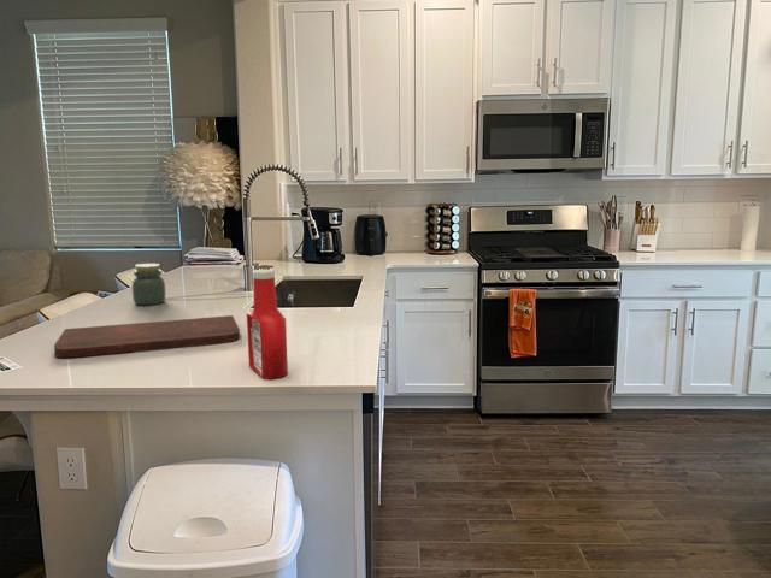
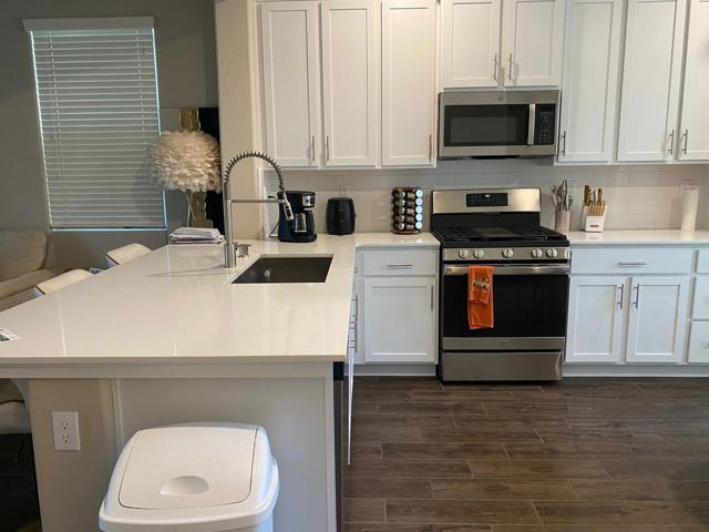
- cutting board [53,314,241,359]
- jar [131,263,166,306]
- soap bottle [246,269,289,381]
